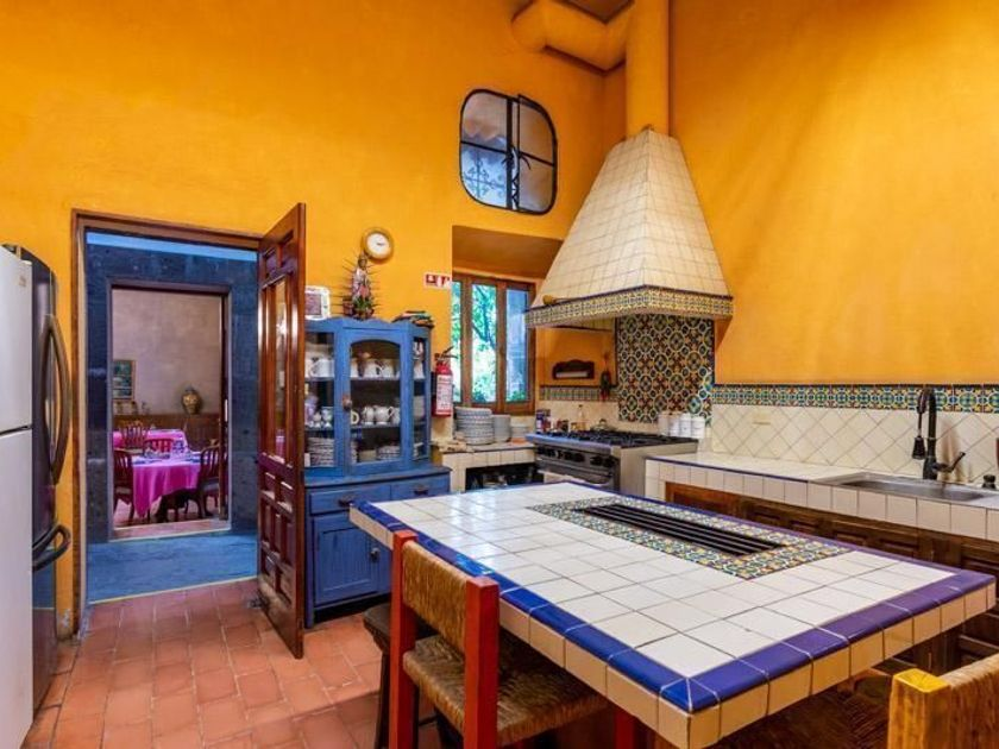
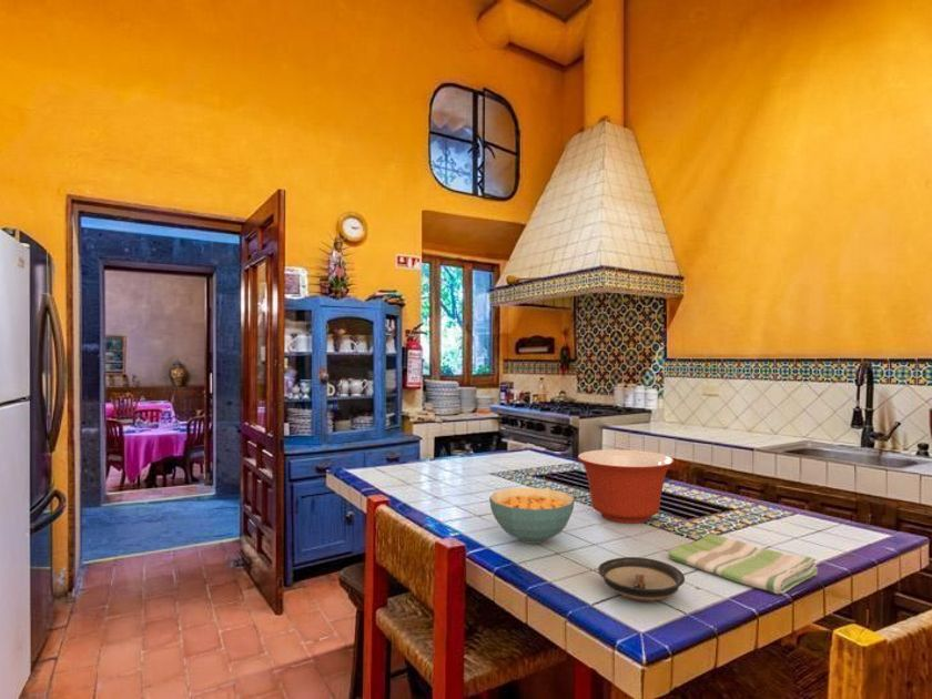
+ cereal bowl [488,487,576,545]
+ saucer [597,556,686,602]
+ mixing bowl [577,448,676,525]
+ dish towel [667,533,819,595]
